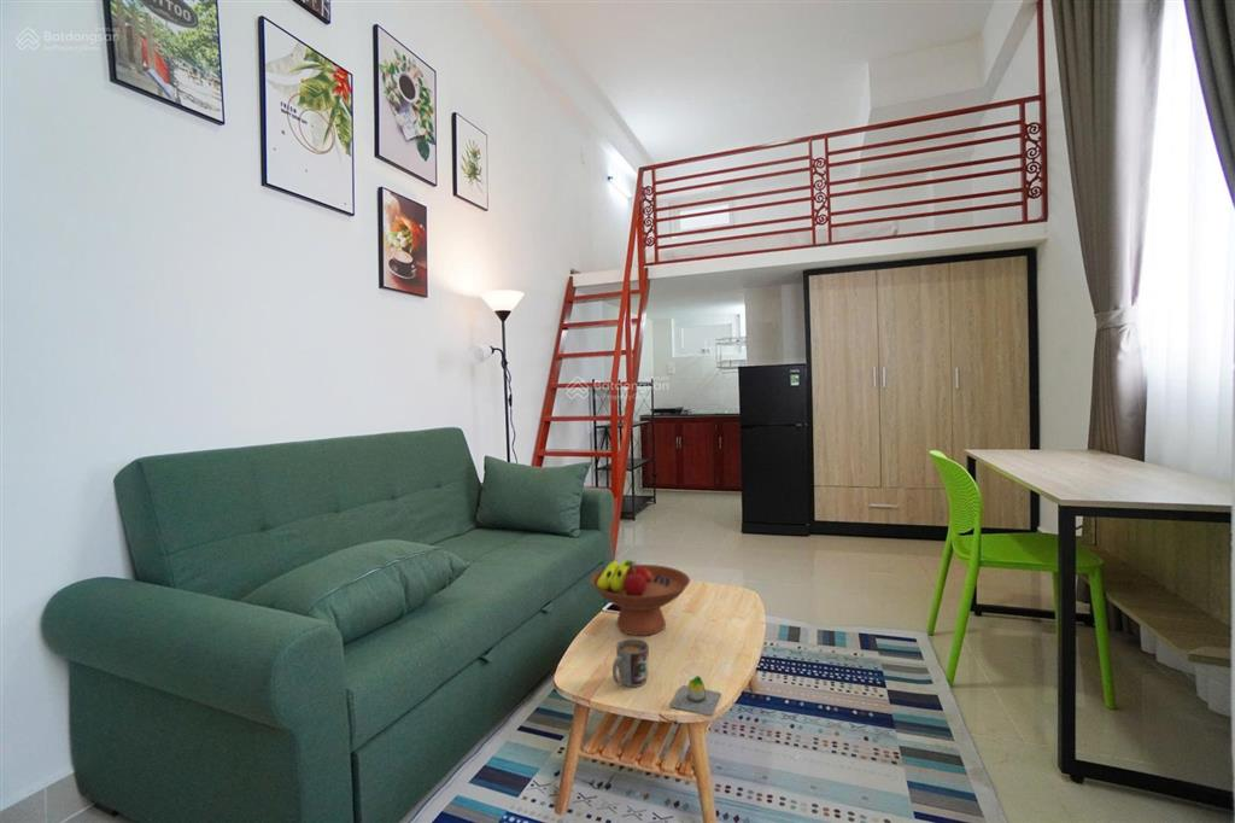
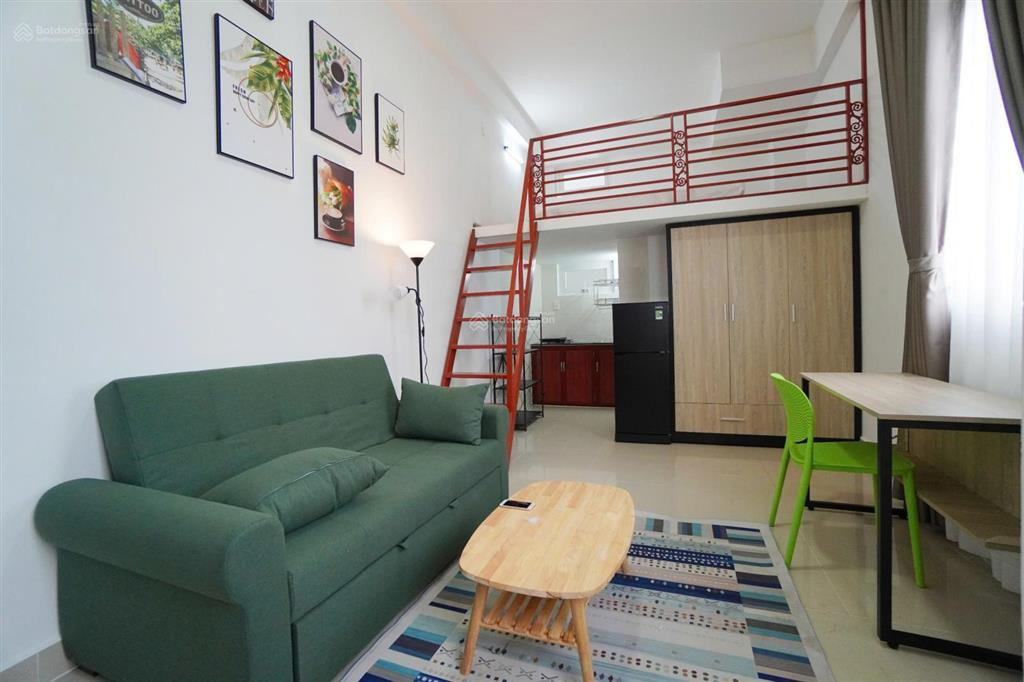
- fruit bowl [590,559,691,637]
- decorative egg [669,675,722,717]
- mug [611,637,650,688]
